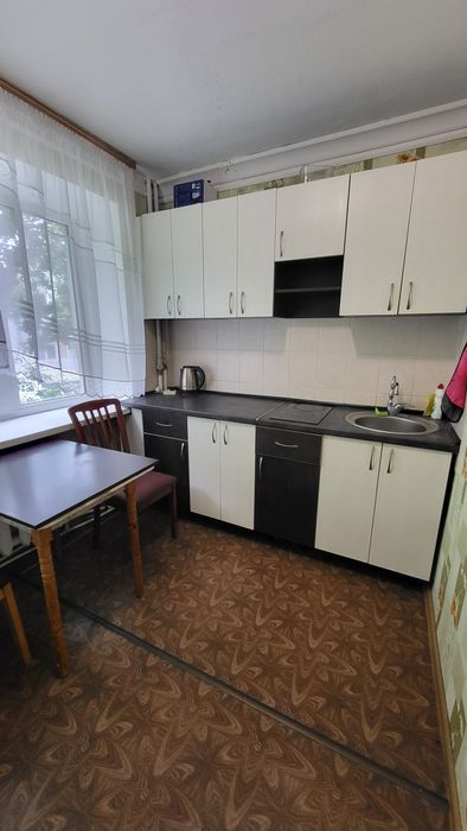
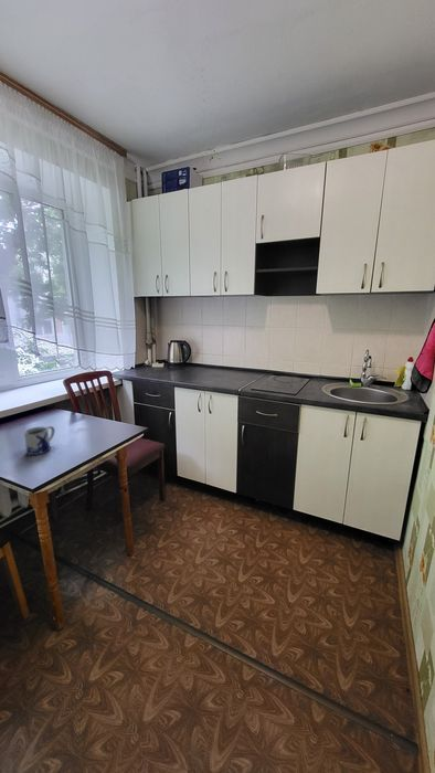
+ mug [23,425,55,456]
